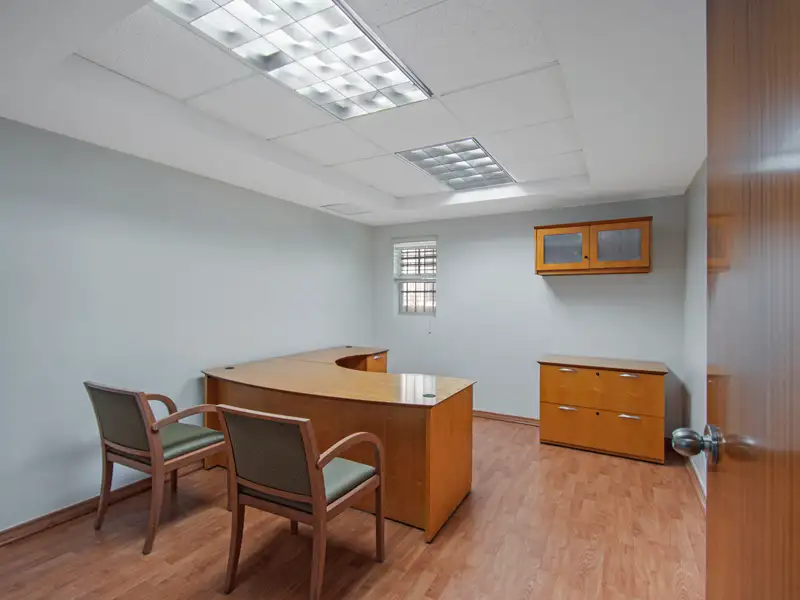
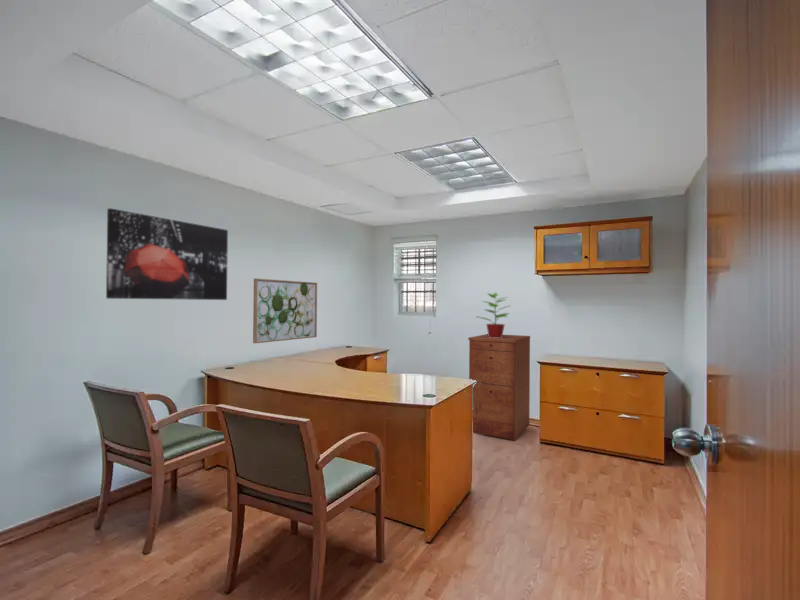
+ potted plant [477,292,510,338]
+ filing cabinet [467,333,531,441]
+ wall art [105,207,229,301]
+ wall art [252,278,318,344]
